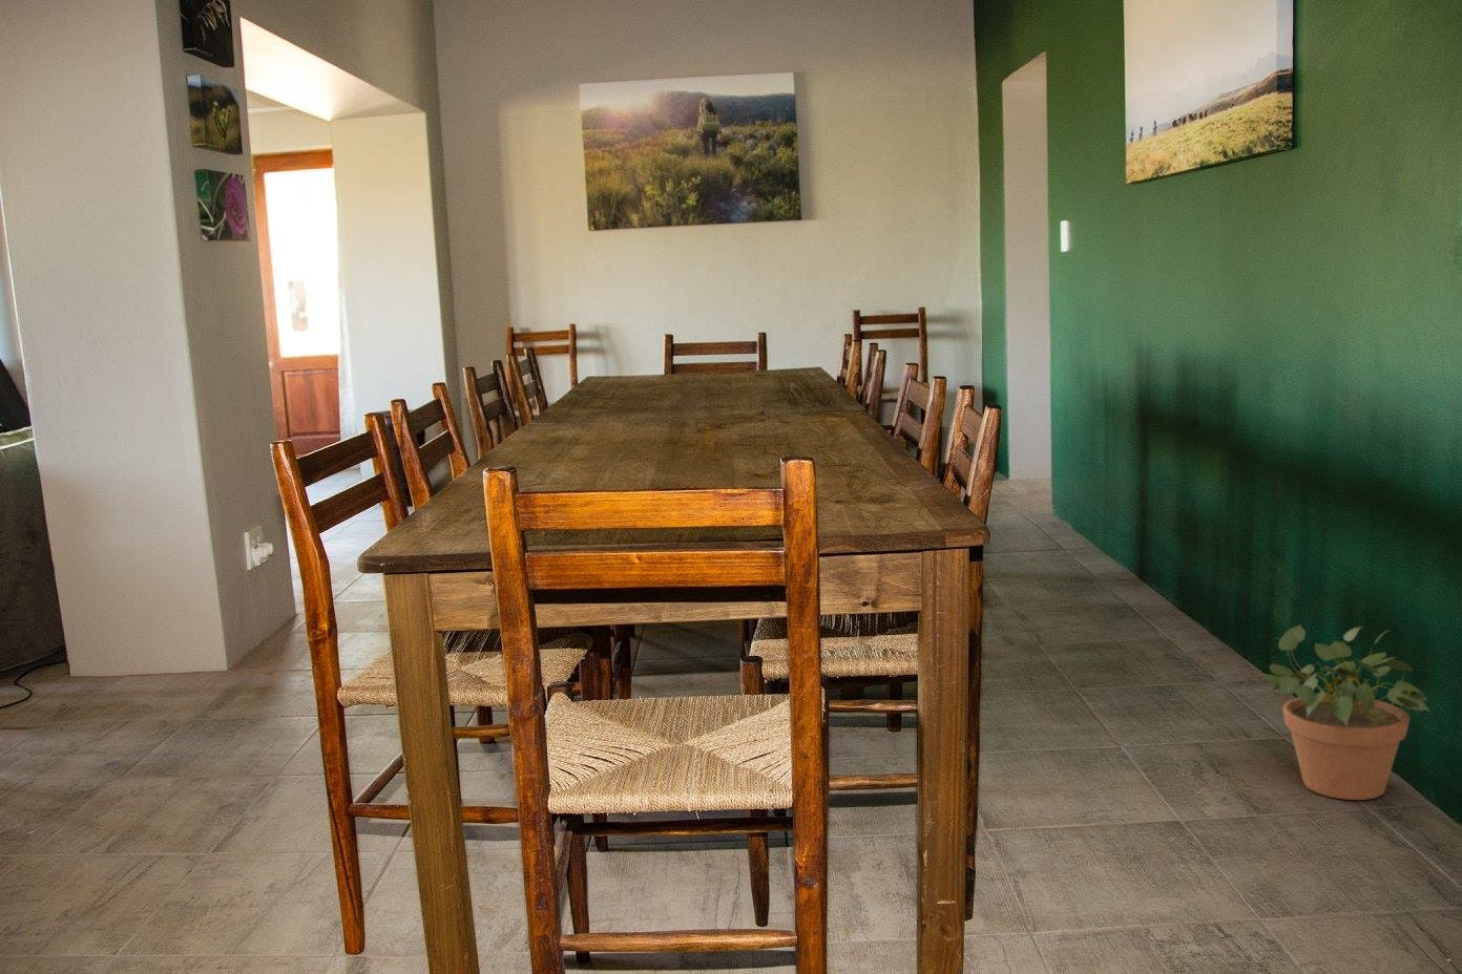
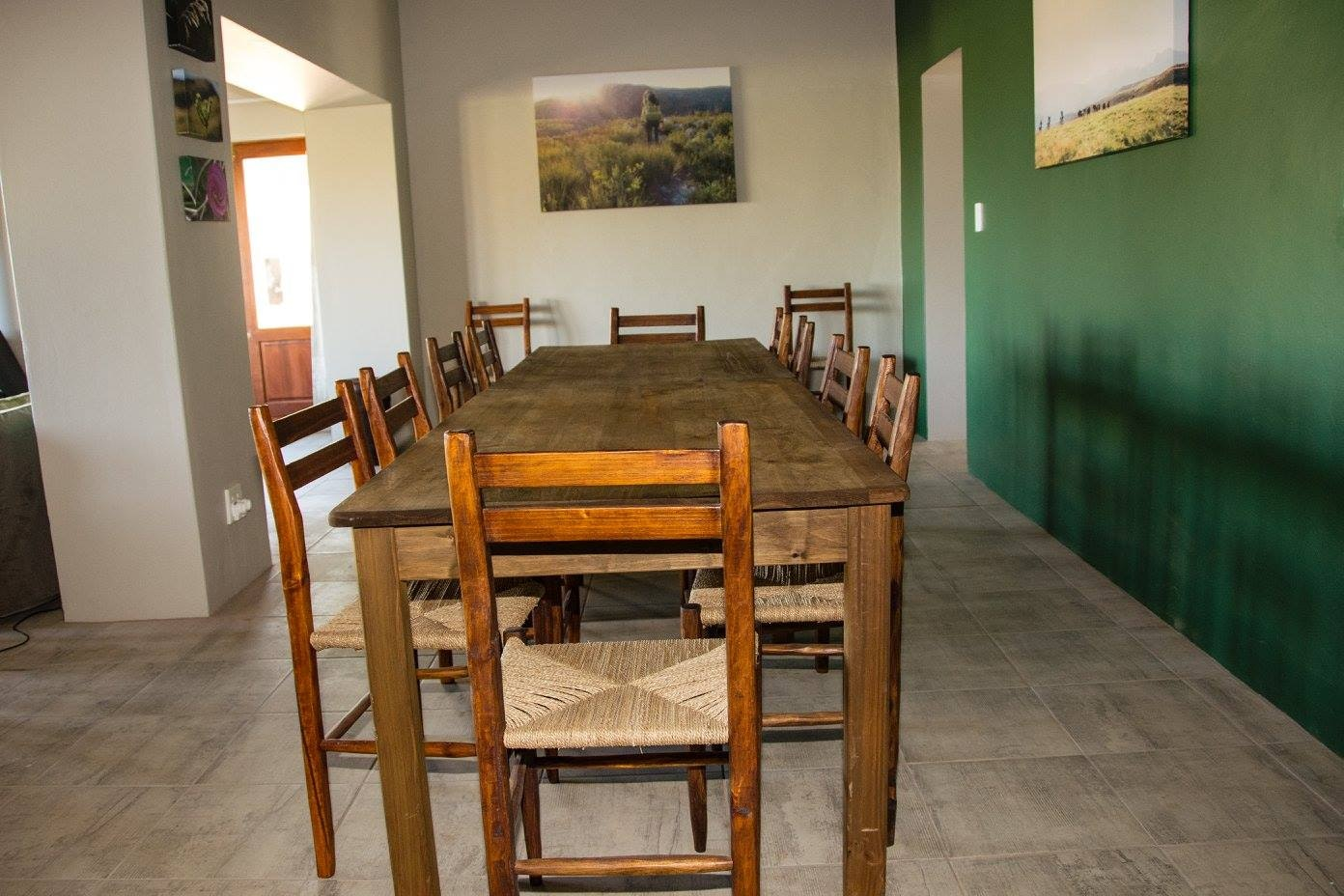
- potted plant [1261,624,1432,801]
